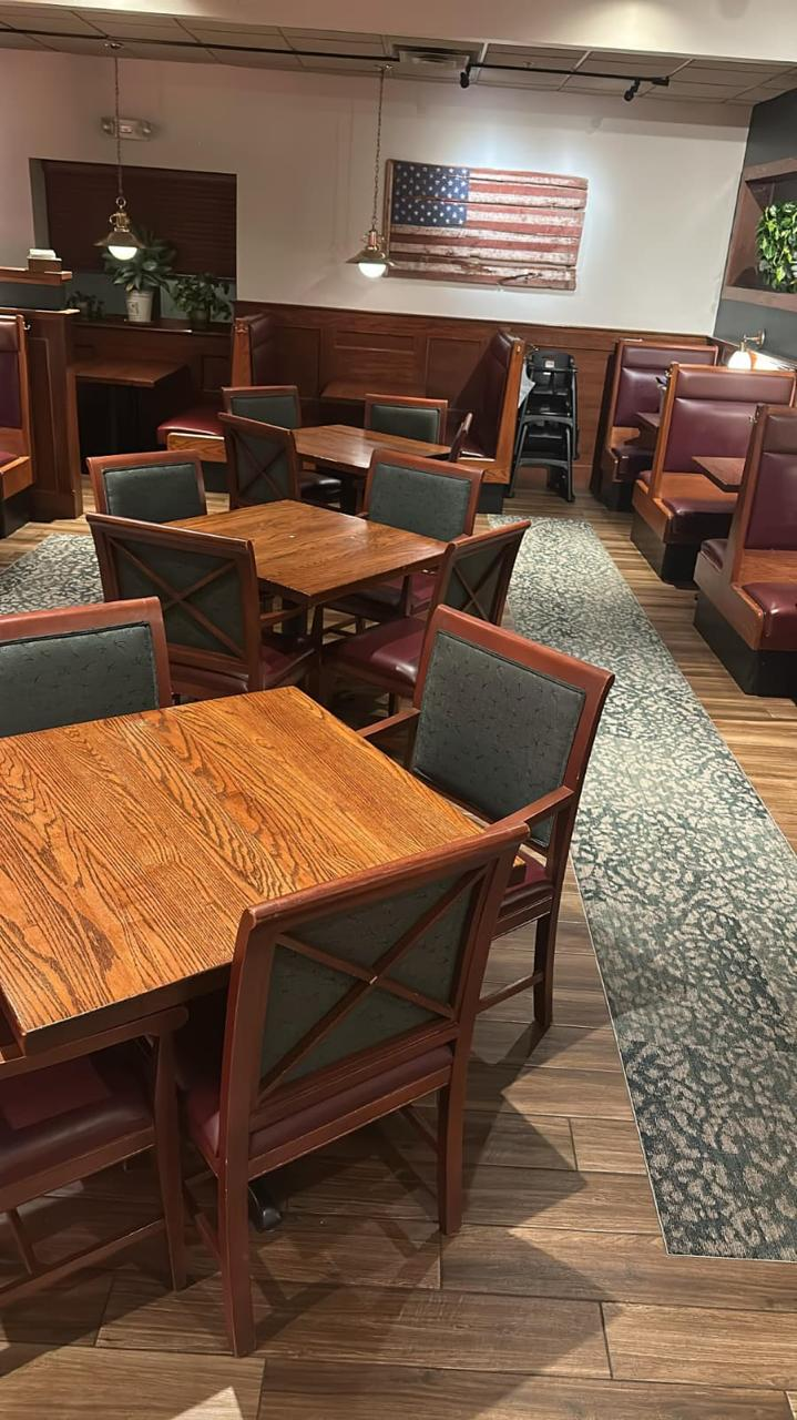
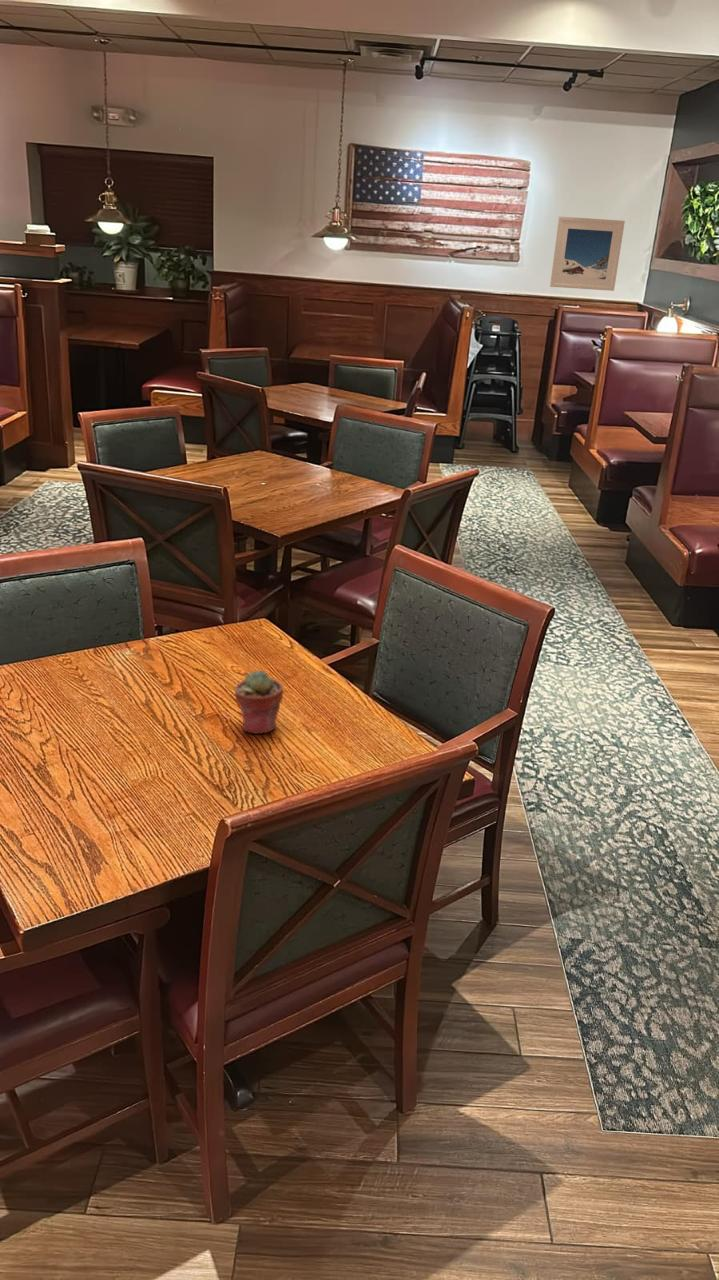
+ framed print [549,216,626,292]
+ potted succulent [234,669,285,735]
